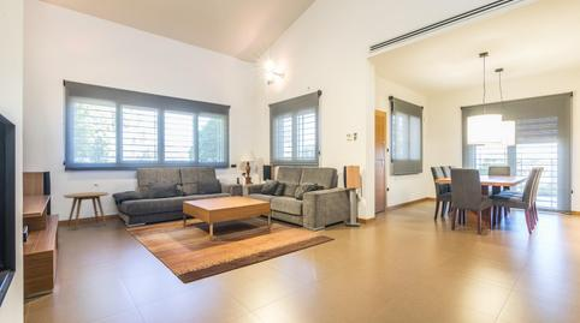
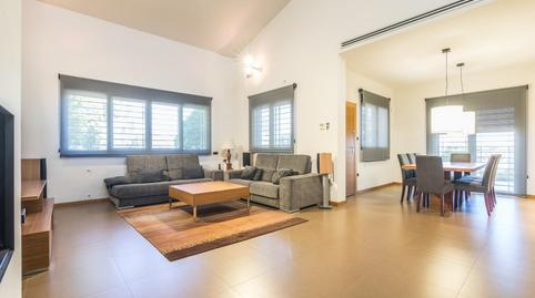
- side table [63,191,110,231]
